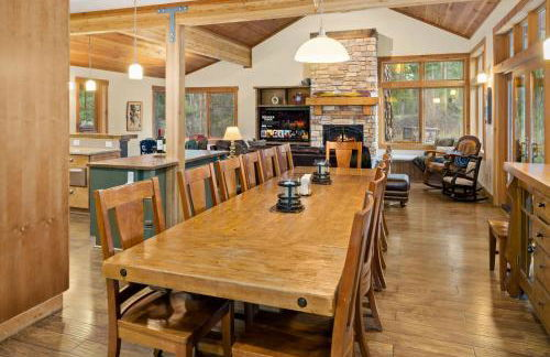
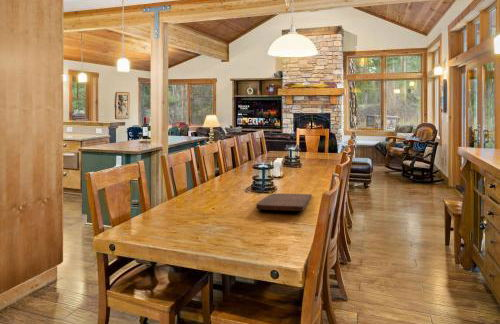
+ cutting board [255,193,313,212]
